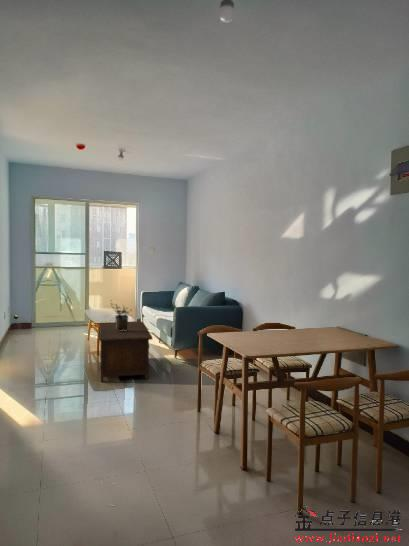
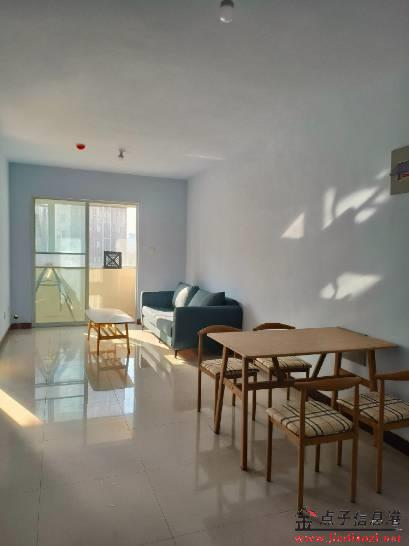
- cabinet [99,321,153,383]
- potted plant [109,299,133,331]
